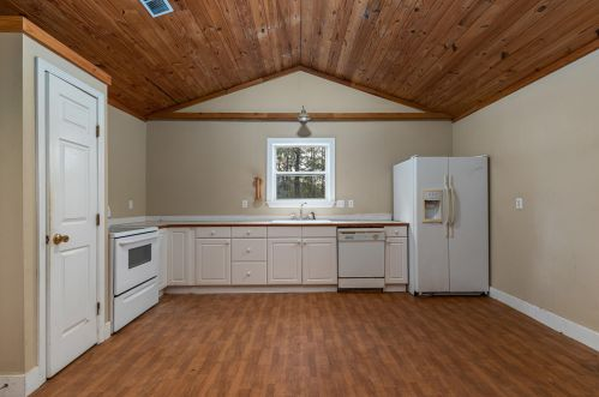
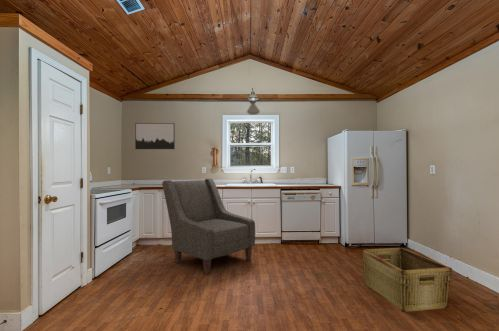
+ chair [161,178,256,276]
+ wall art [134,122,176,150]
+ hamper [361,247,453,313]
